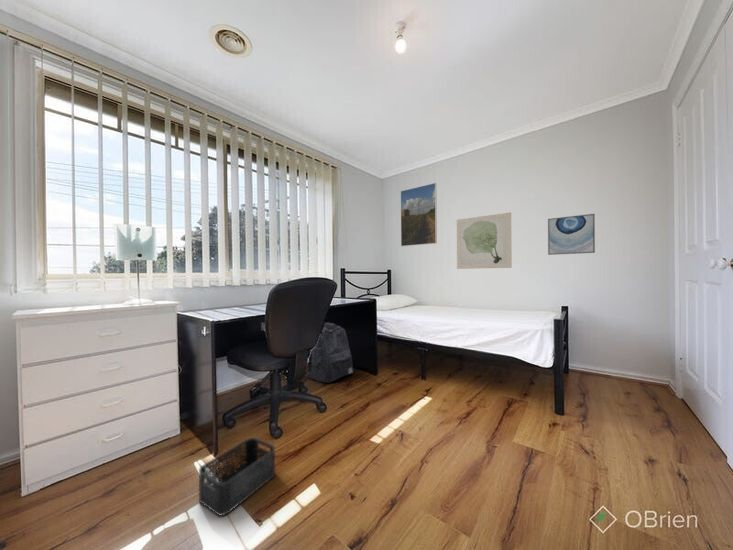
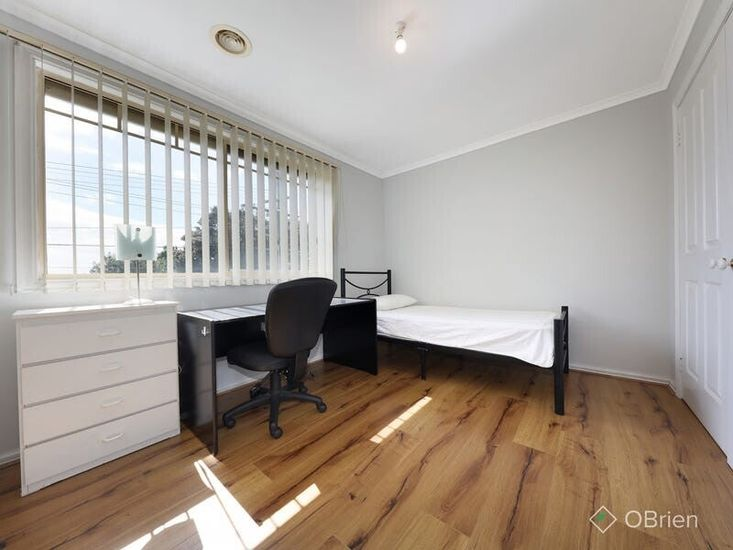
- wall art [547,213,596,256]
- backpack [307,322,355,384]
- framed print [400,182,438,247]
- wall art [456,211,513,270]
- storage bin [198,437,276,517]
